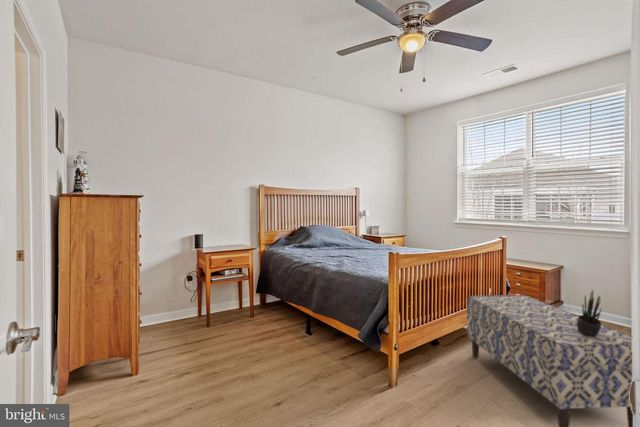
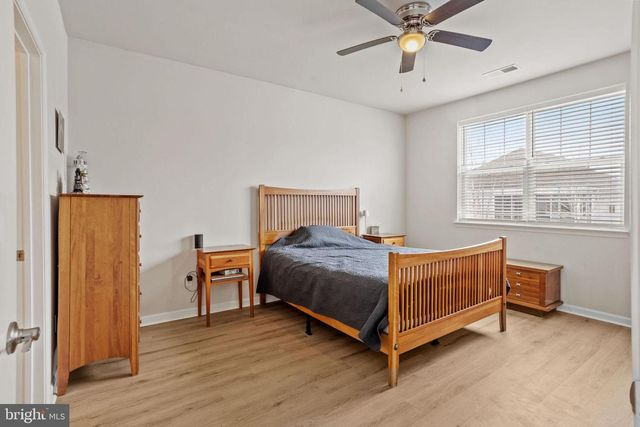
- potted plant [577,289,602,337]
- bench [466,294,634,427]
